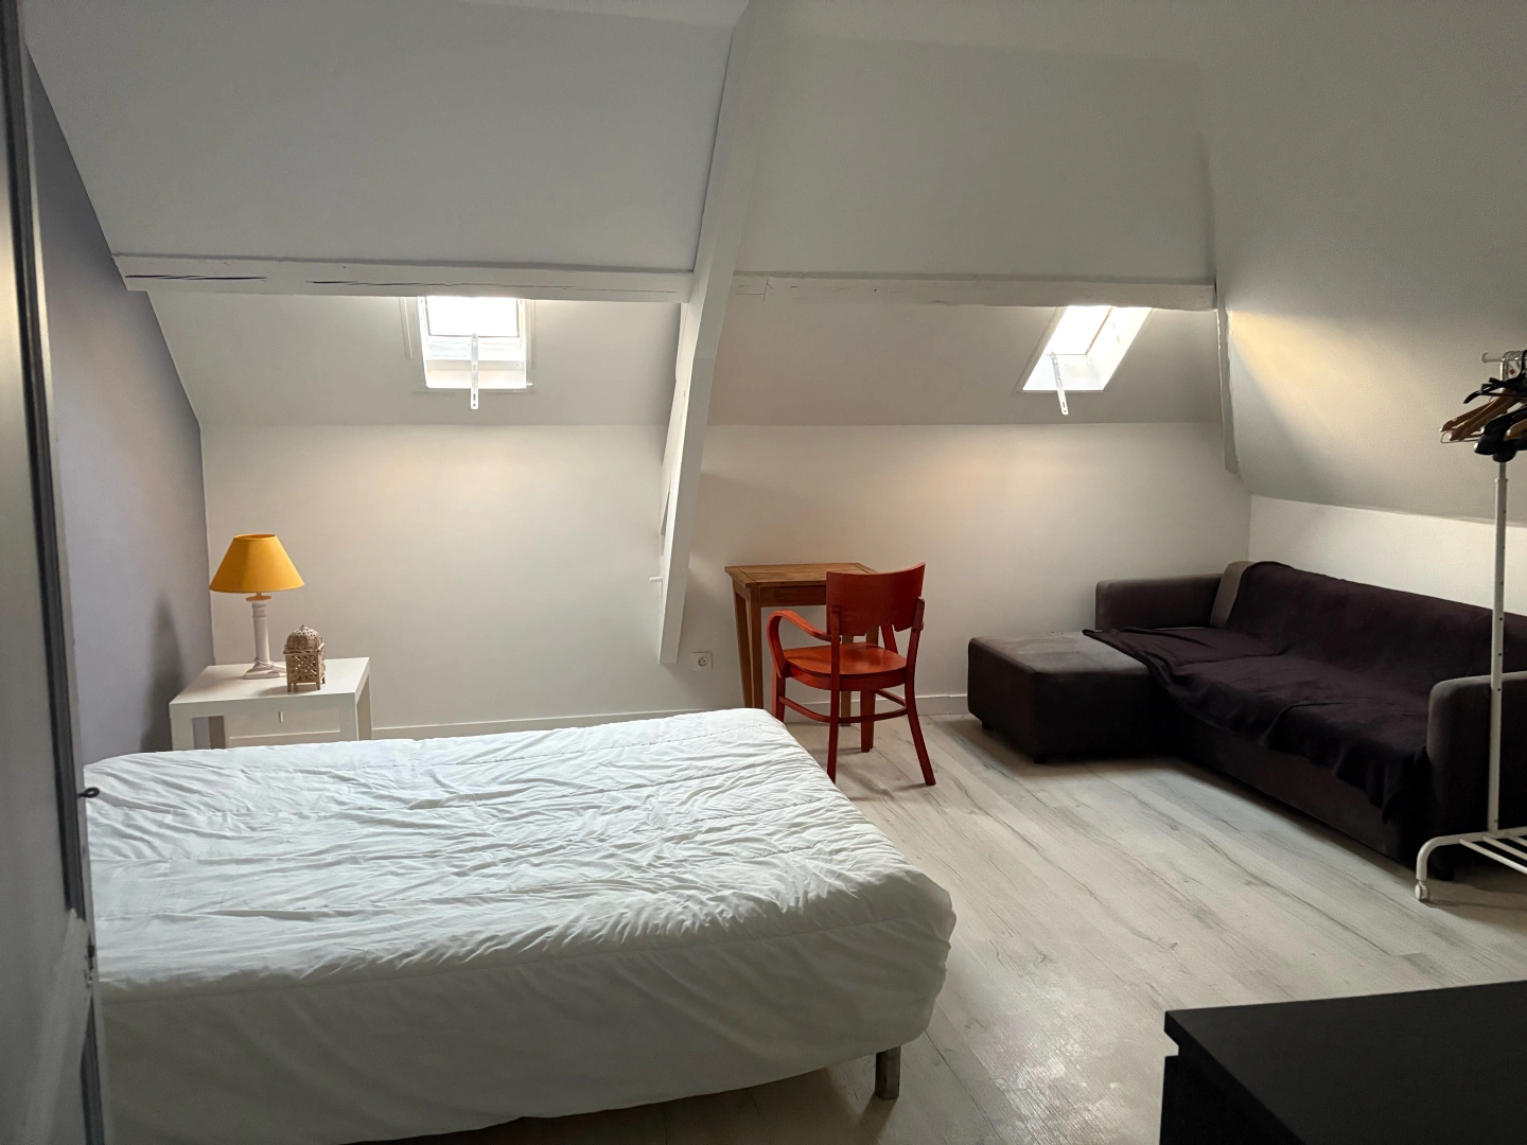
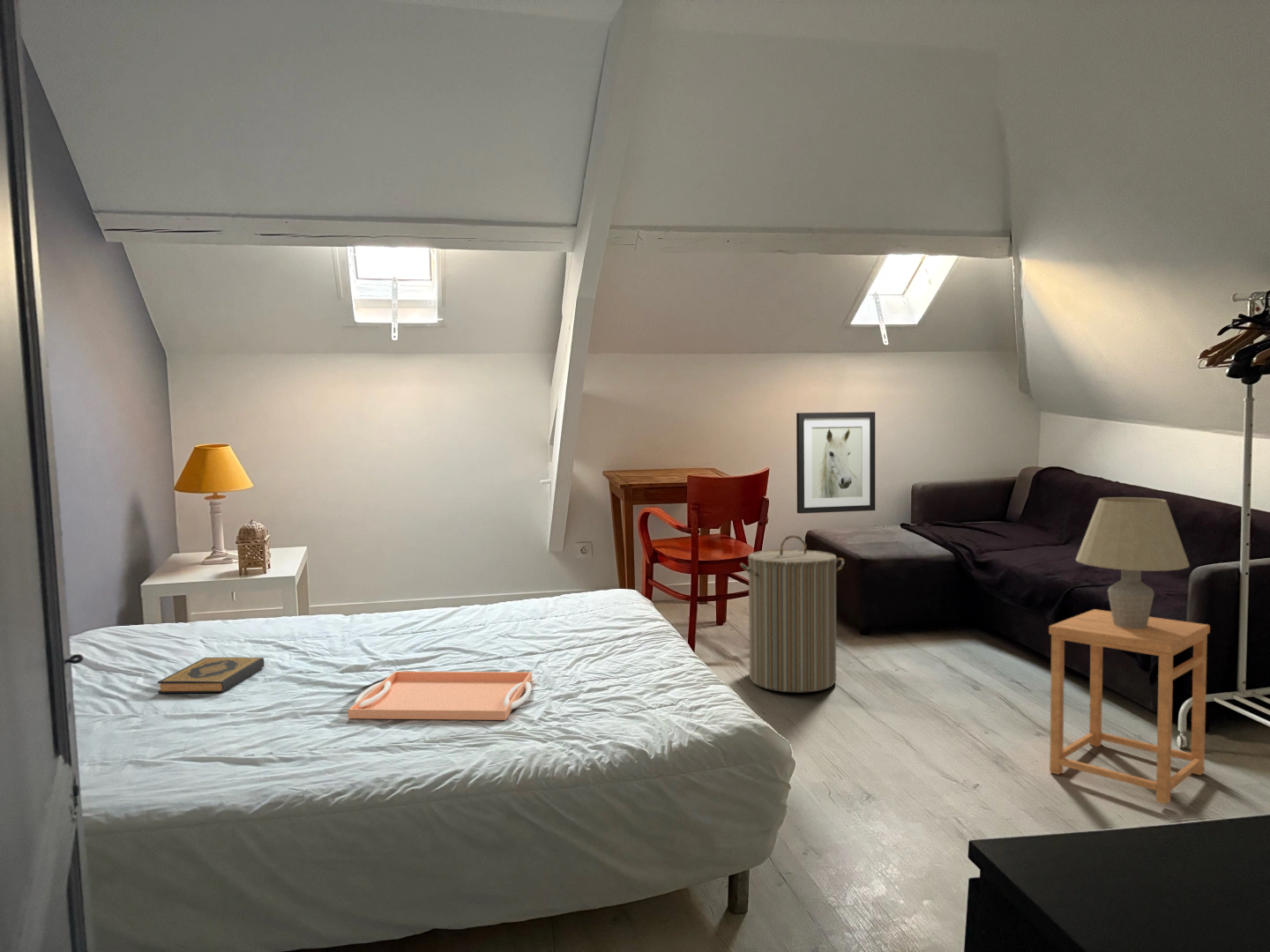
+ hardback book [157,657,265,694]
+ laundry hamper [739,534,845,694]
+ wall art [796,411,876,515]
+ serving tray [347,671,533,721]
+ table lamp [1075,496,1191,628]
+ side table [1048,608,1211,805]
